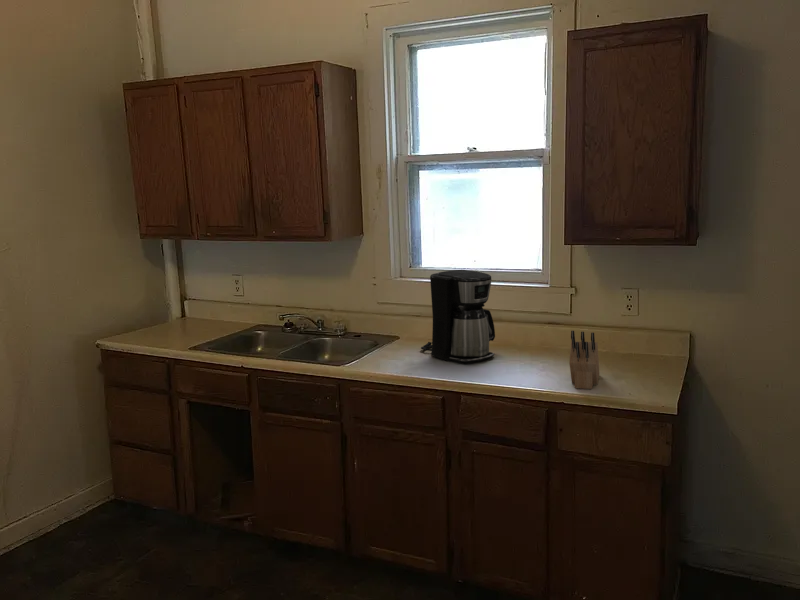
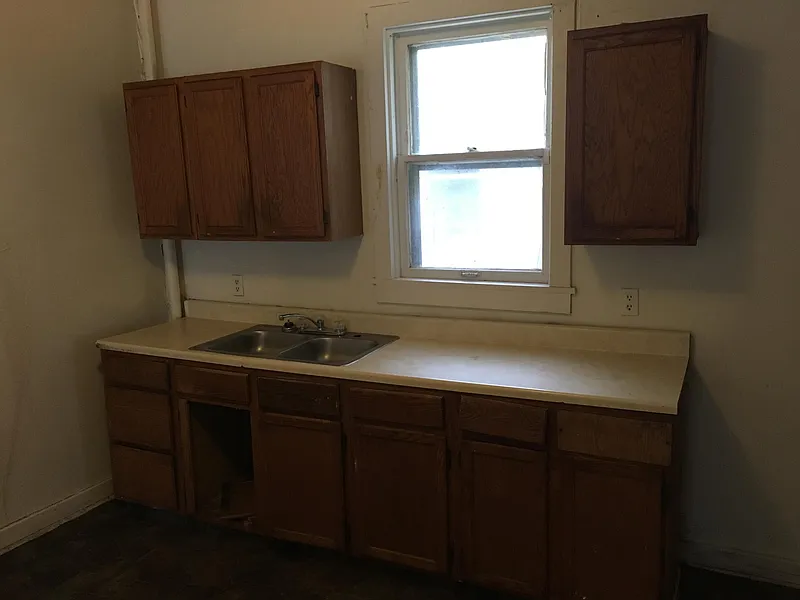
- coffee maker [420,269,496,364]
- knife block [568,330,600,390]
